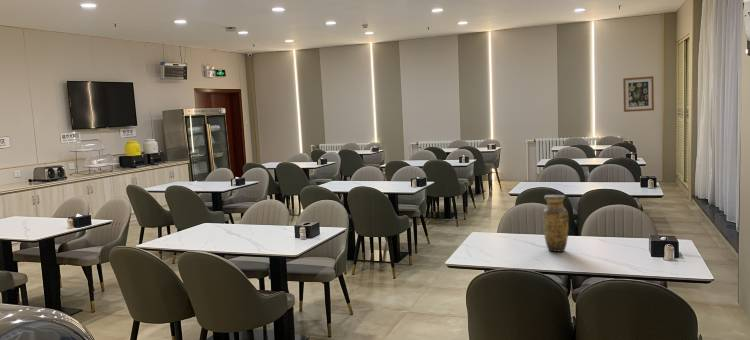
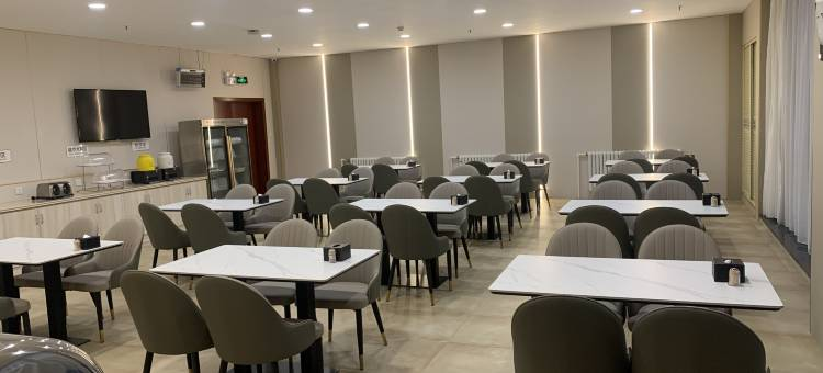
- wall art [622,75,655,113]
- vase [542,194,569,253]
